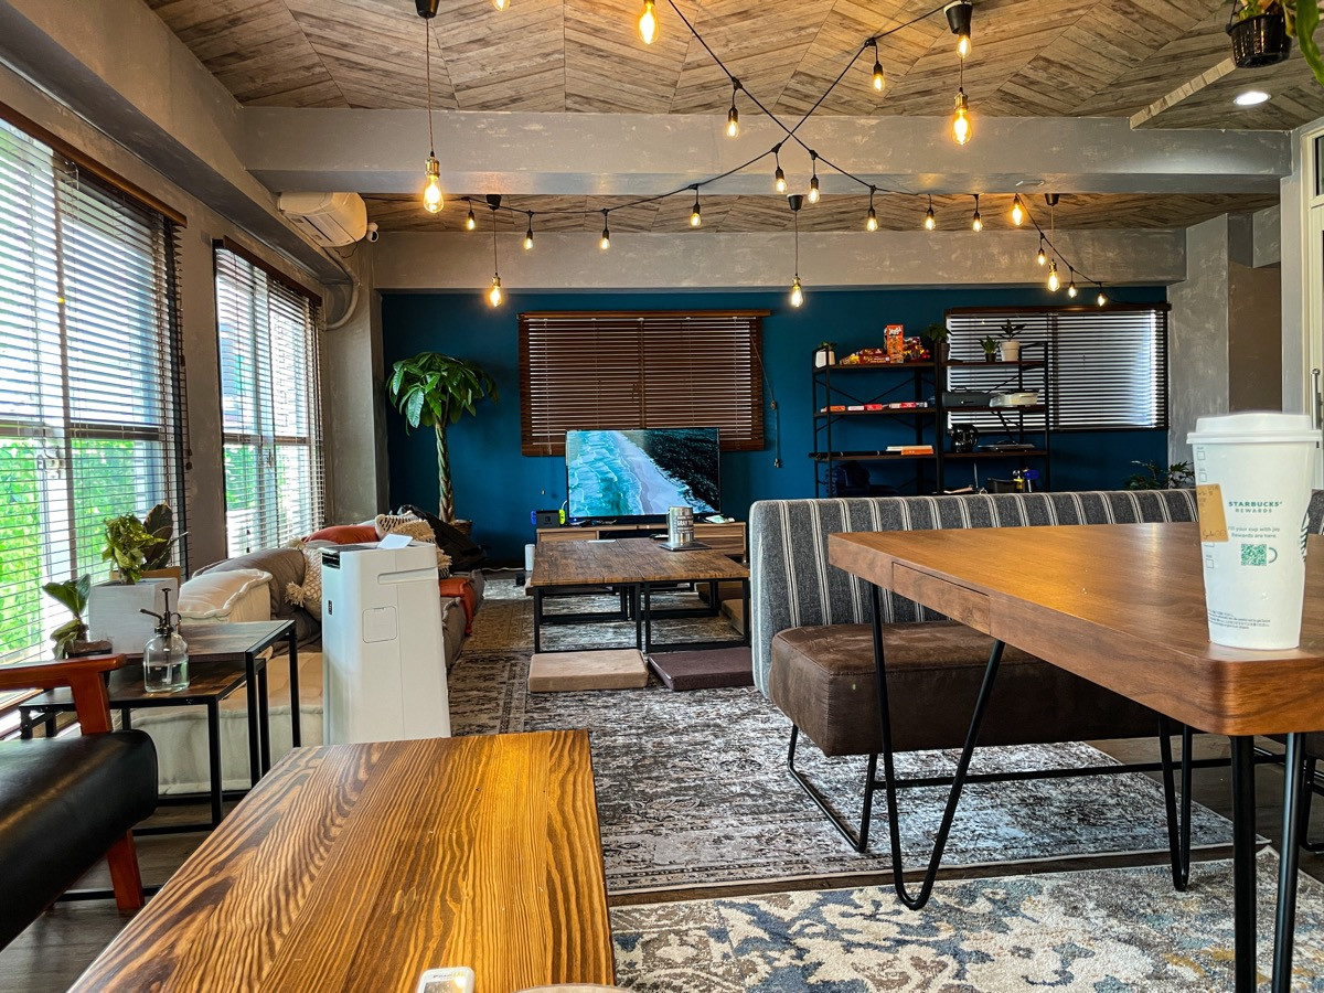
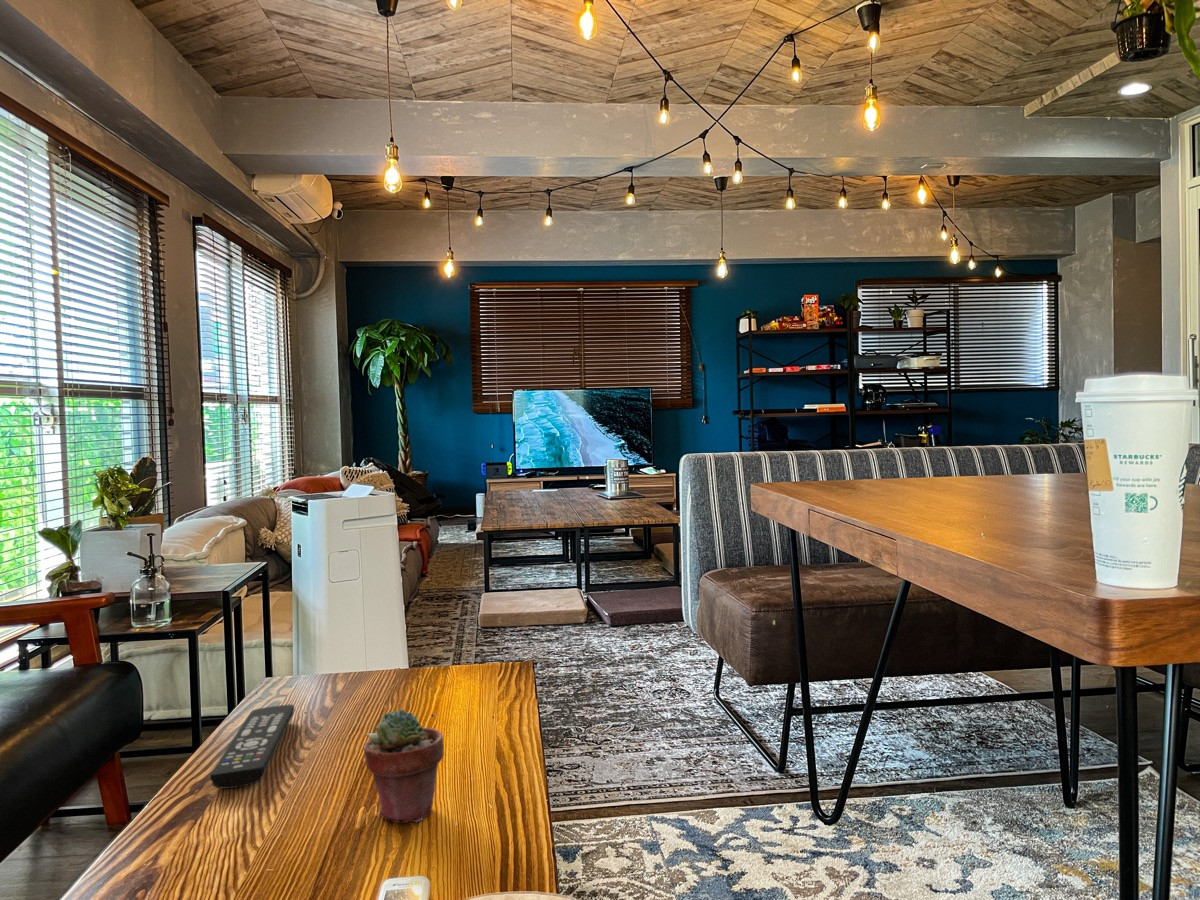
+ remote control [209,703,295,789]
+ potted succulent [362,708,445,824]
